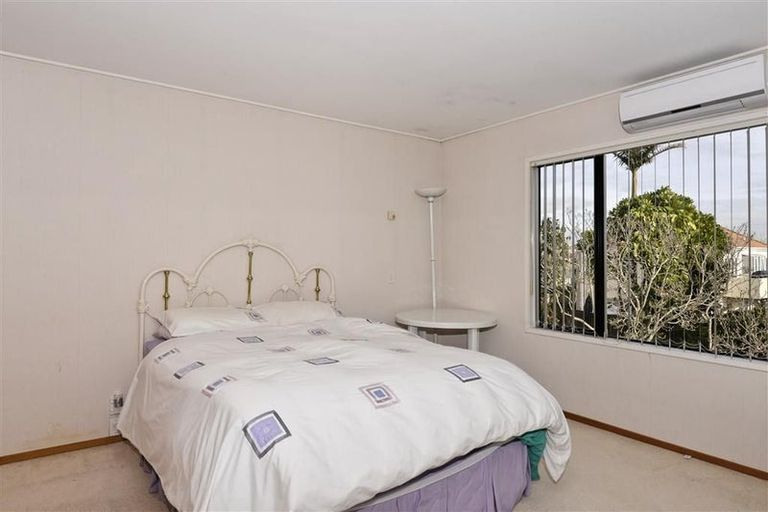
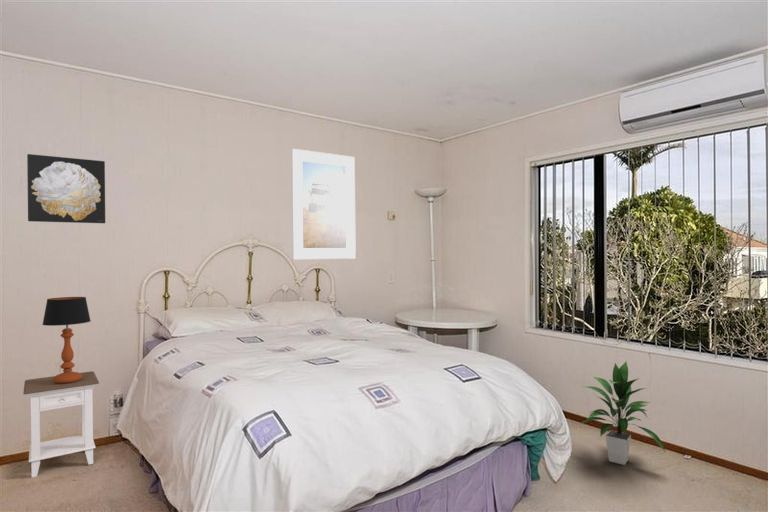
+ indoor plant [581,360,666,466]
+ wall art [26,153,106,224]
+ table lamp [41,296,92,384]
+ nightstand [22,370,100,478]
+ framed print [290,148,357,260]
